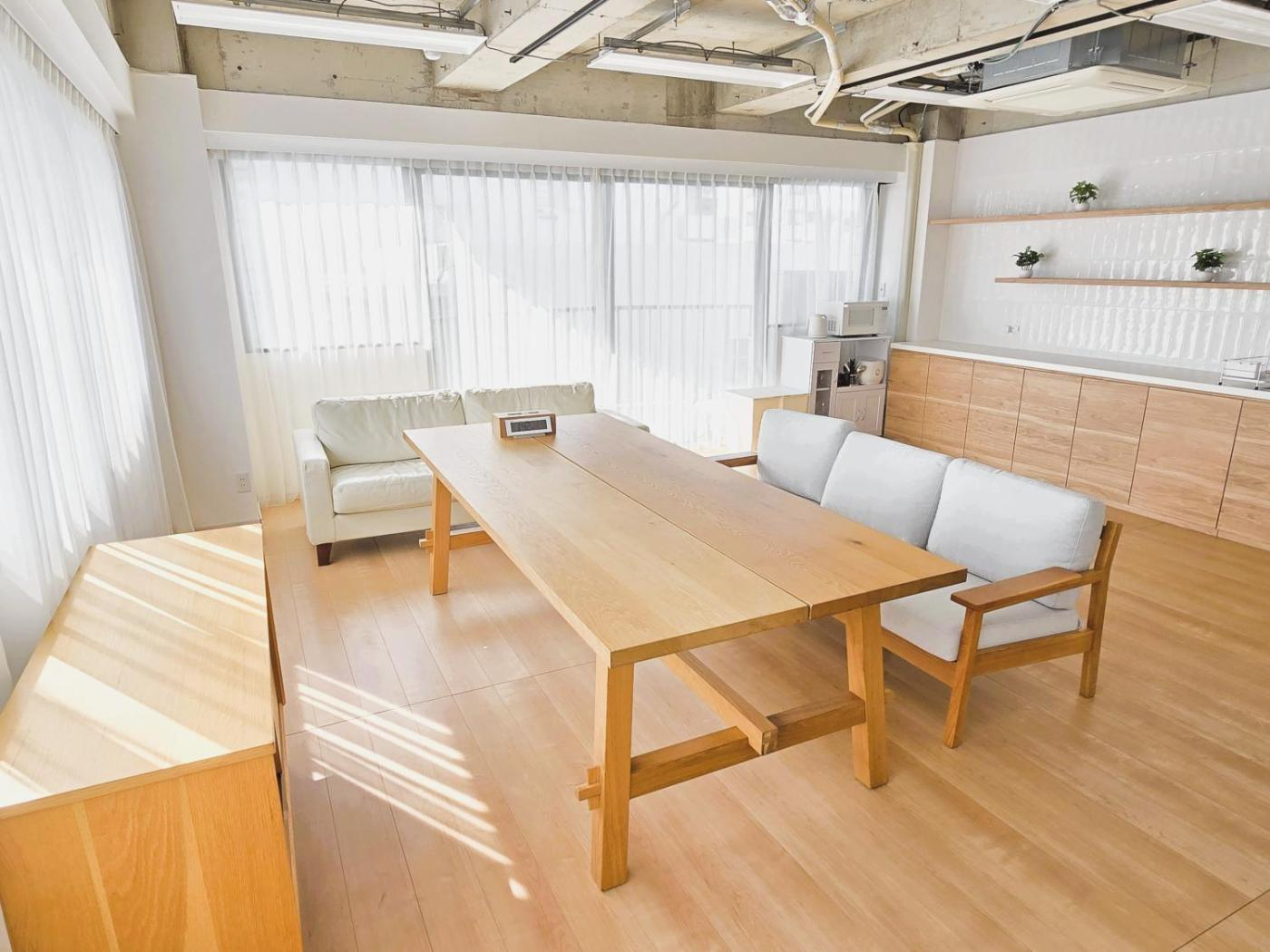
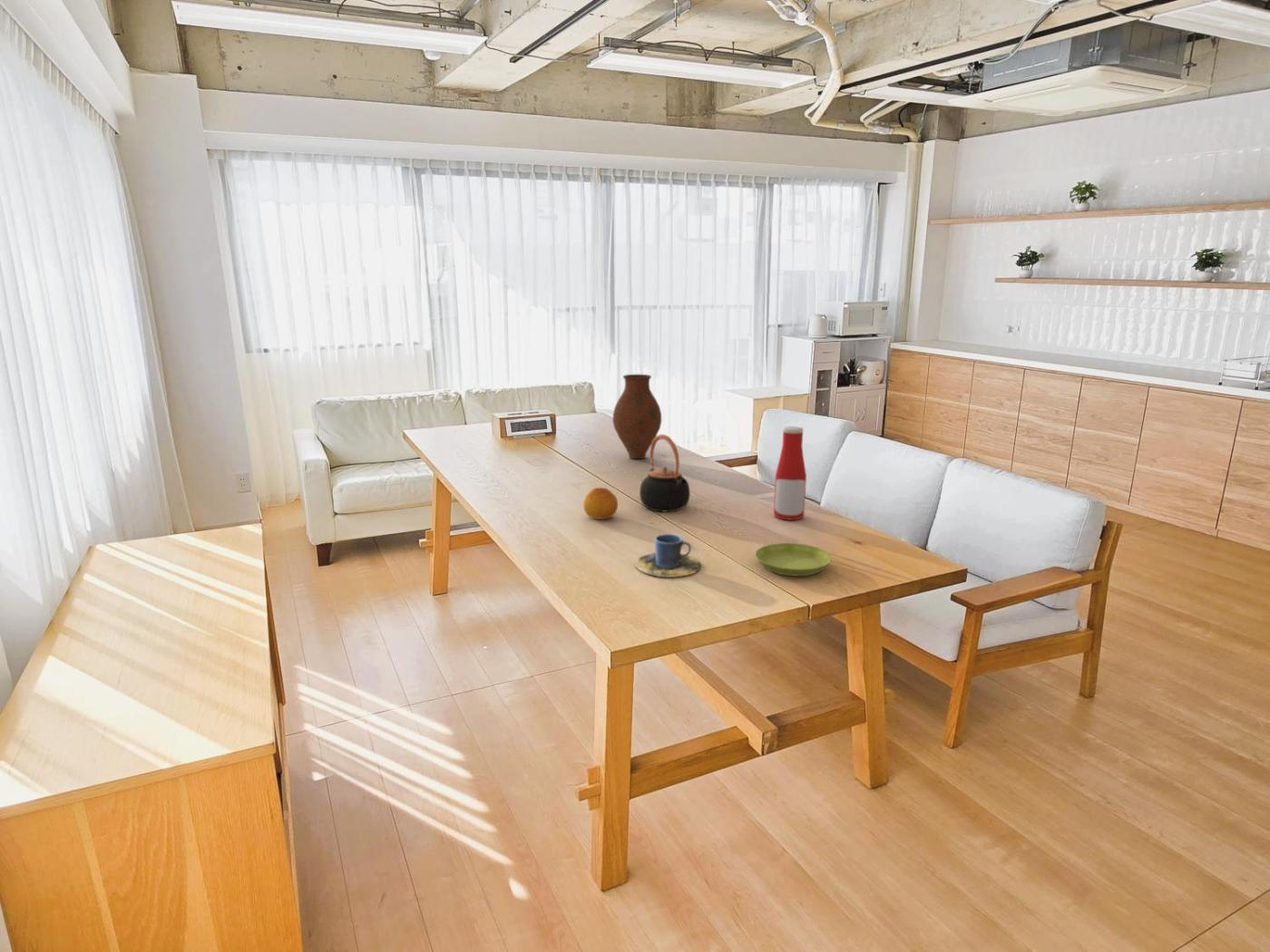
+ fruit [582,487,619,520]
+ teapot [639,433,691,512]
+ bottle [773,425,807,520]
+ vase [611,374,662,460]
+ saucer [754,542,833,577]
+ cup [635,533,701,578]
